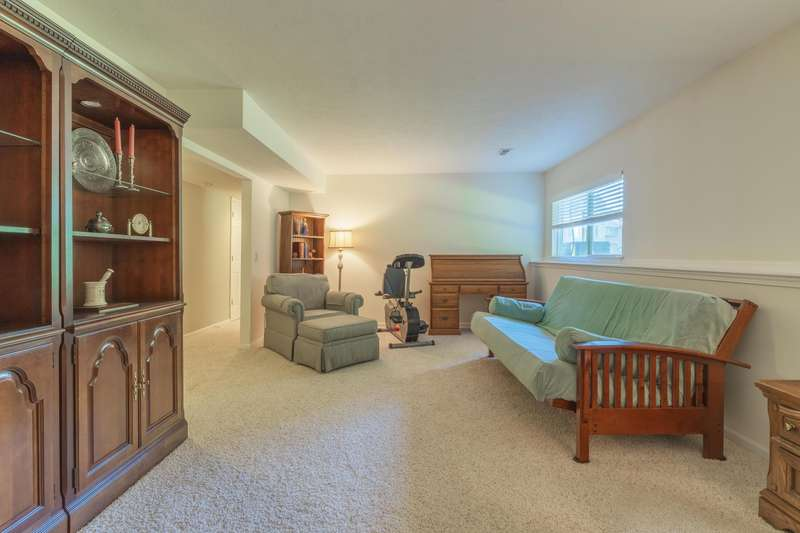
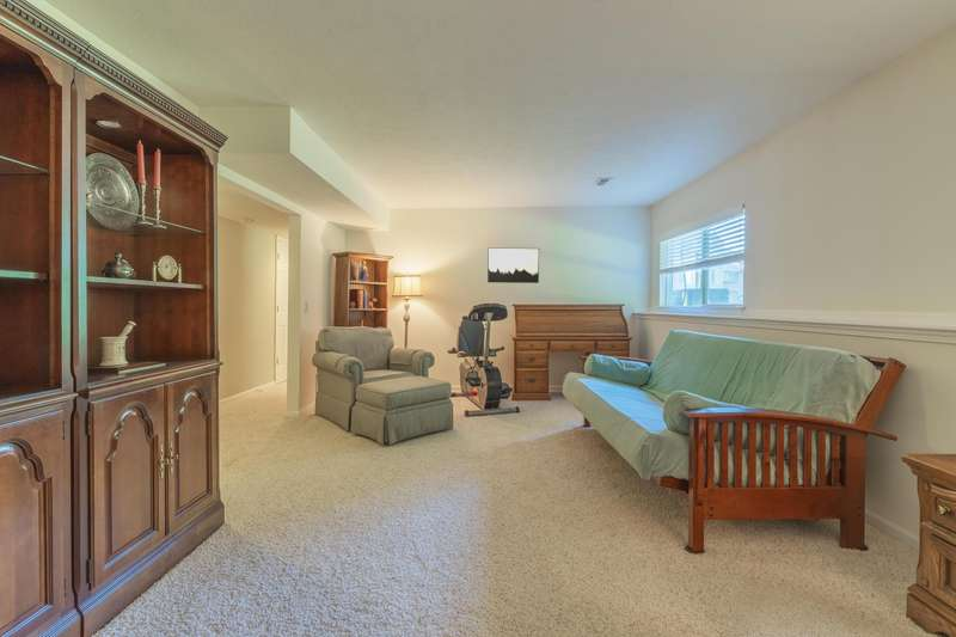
+ wall art [486,247,540,284]
